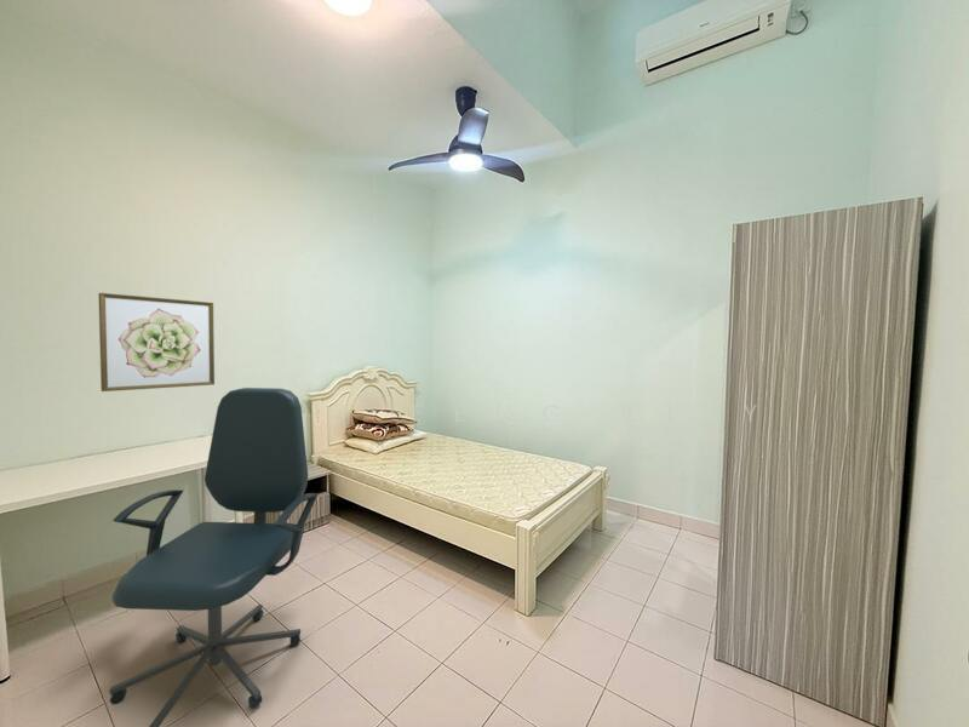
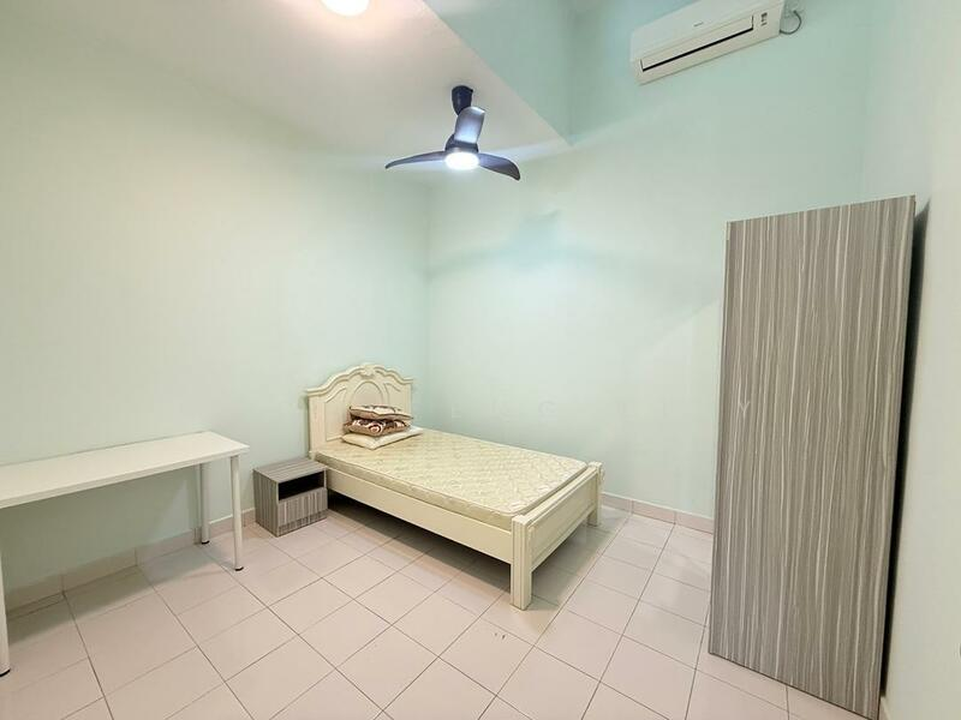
- office chair [108,387,319,727]
- wall art [97,292,216,393]
